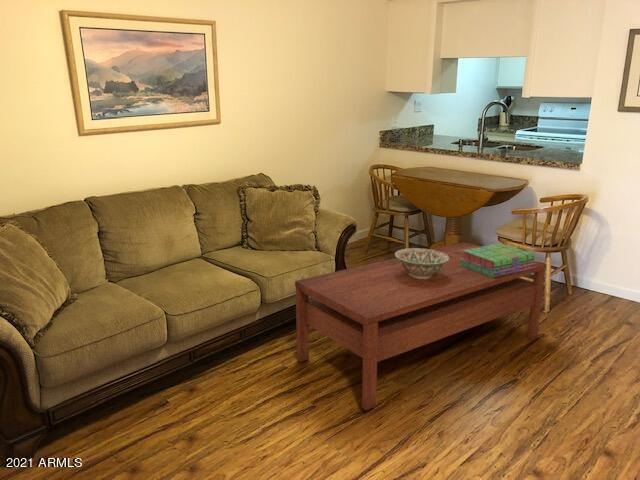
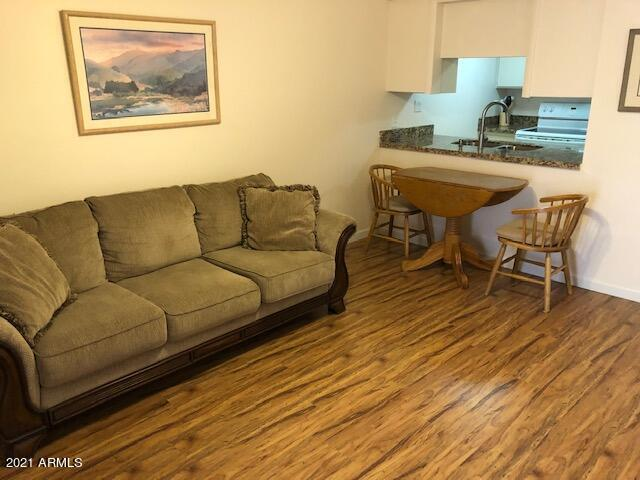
- decorative bowl [394,247,449,279]
- coffee table [294,241,548,411]
- stack of books [459,243,536,278]
